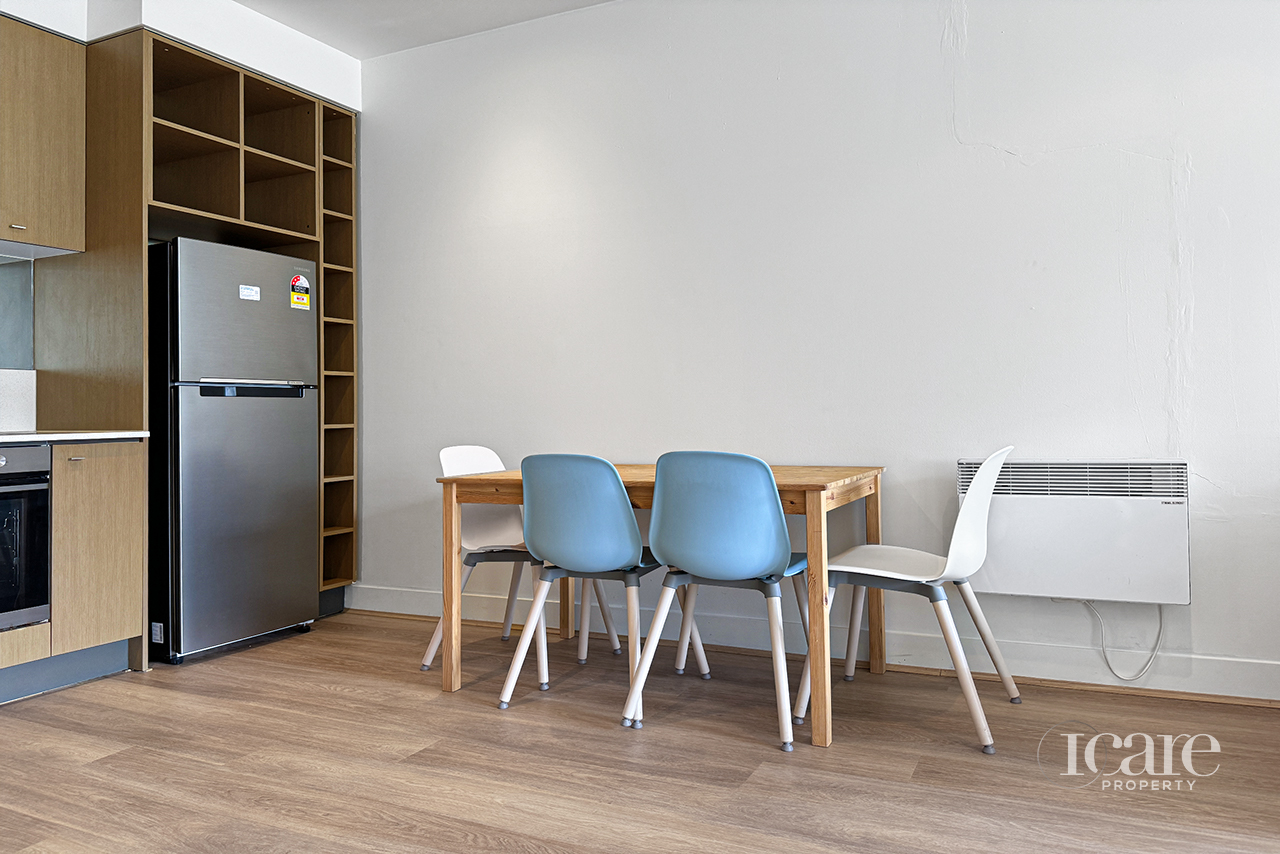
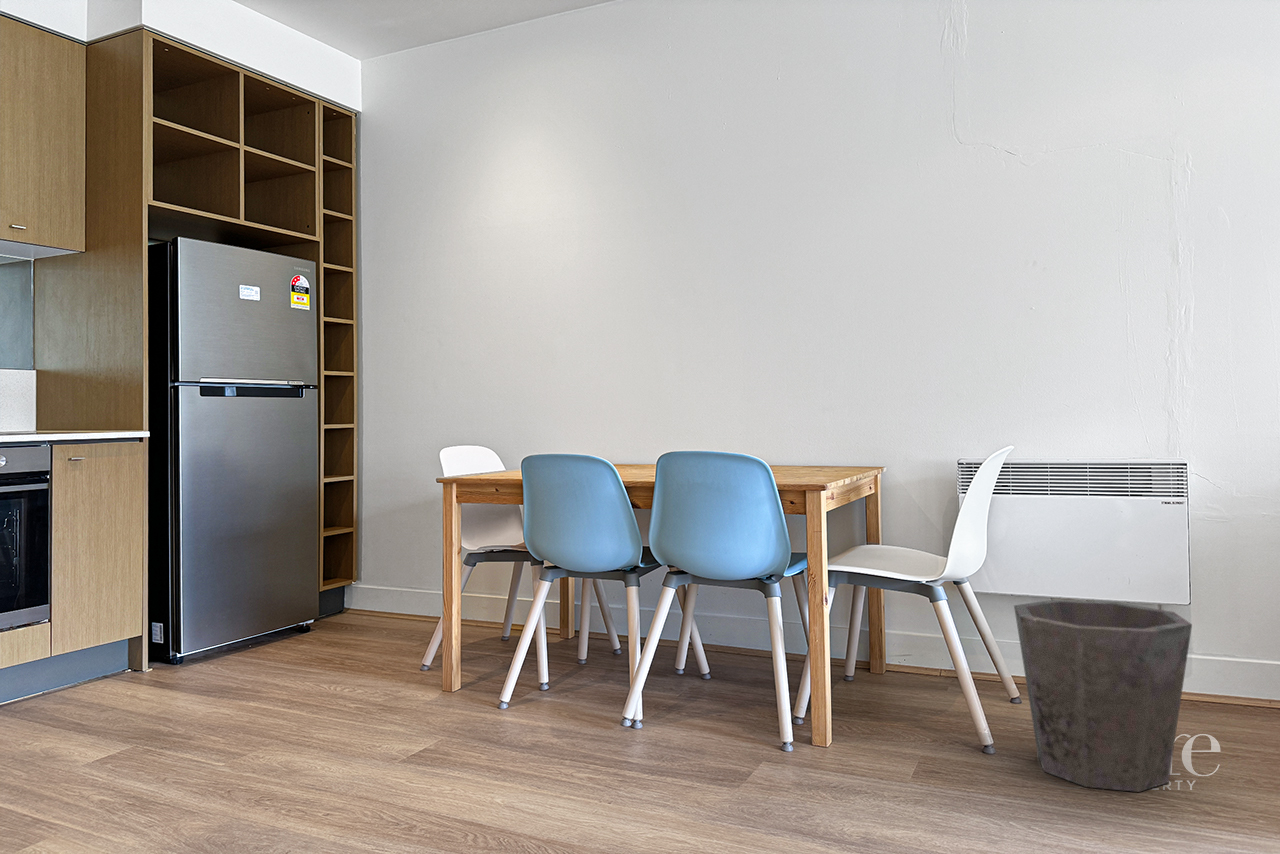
+ waste bin [1013,599,1193,793]
